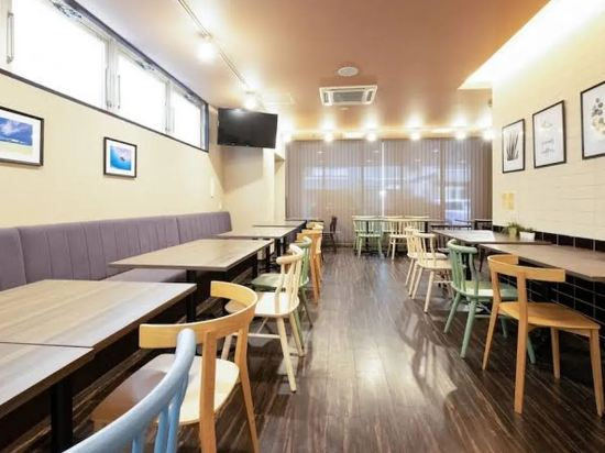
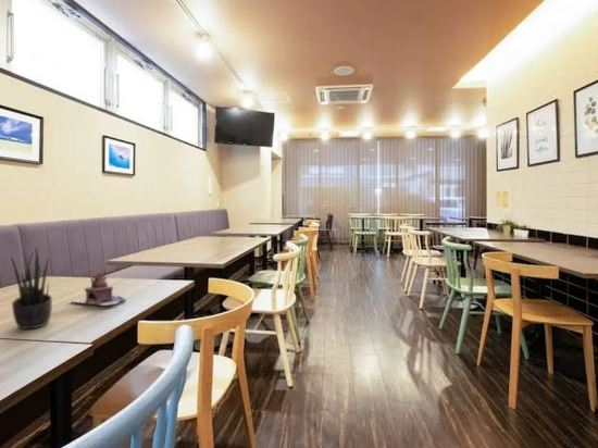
+ teapot [70,272,126,307]
+ potted plant [10,246,53,331]
